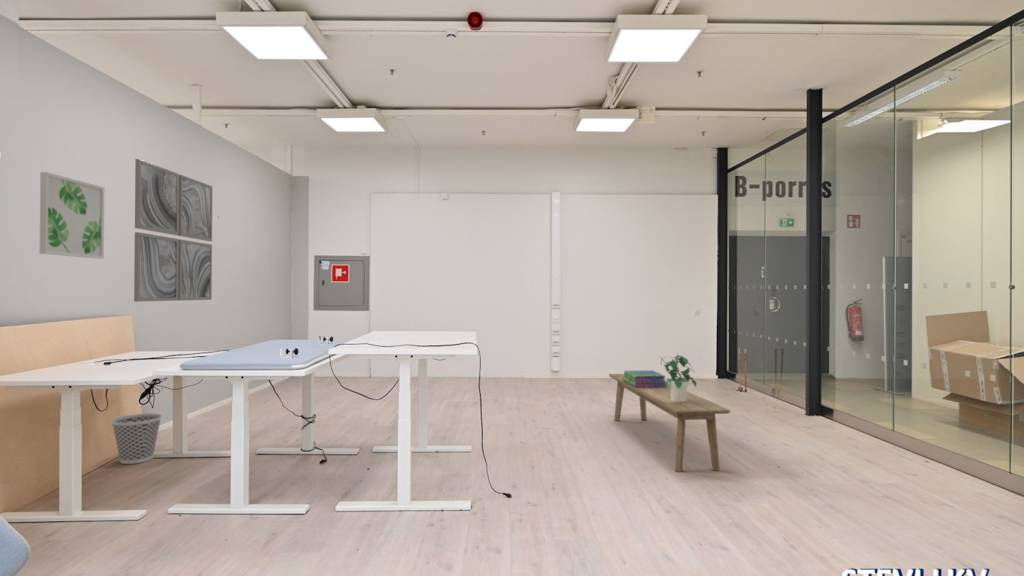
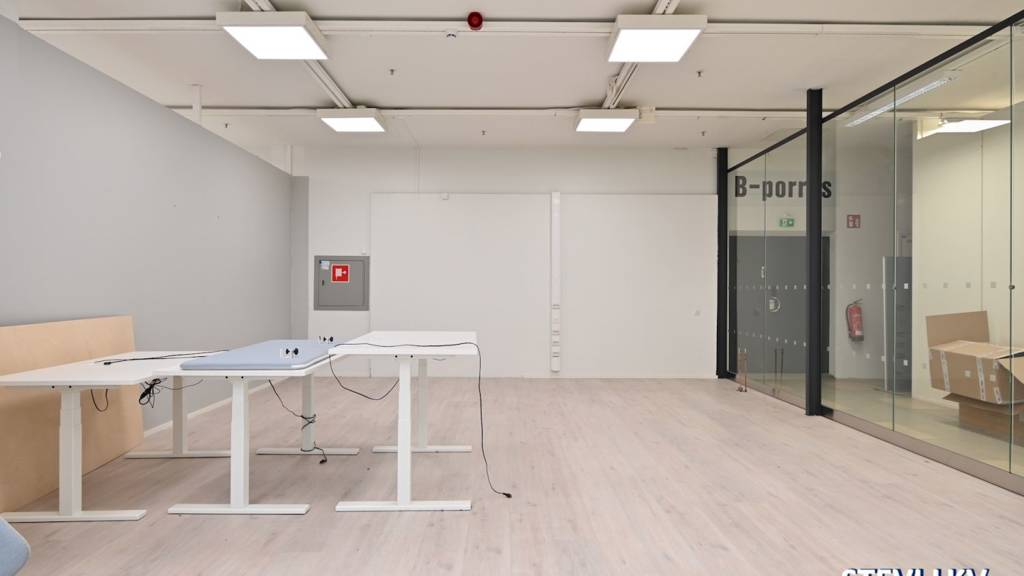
- bench [608,373,731,473]
- stack of books [623,369,667,388]
- potted plant [658,354,697,402]
- wastebasket [110,412,163,465]
- wall art [39,171,105,260]
- wall art [133,158,213,303]
